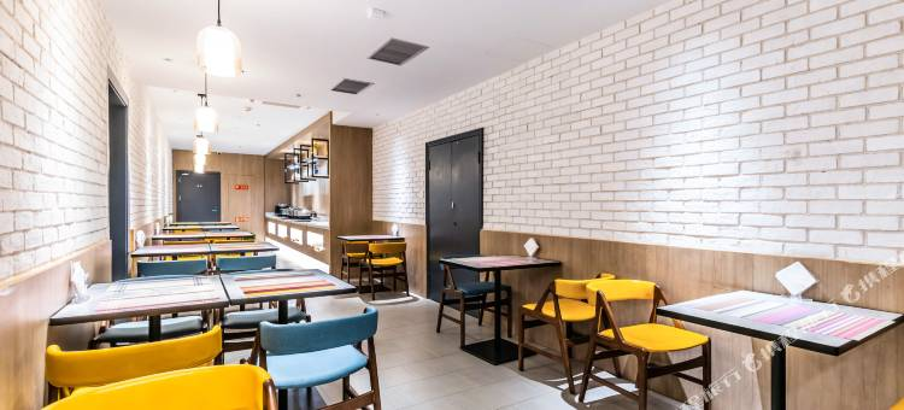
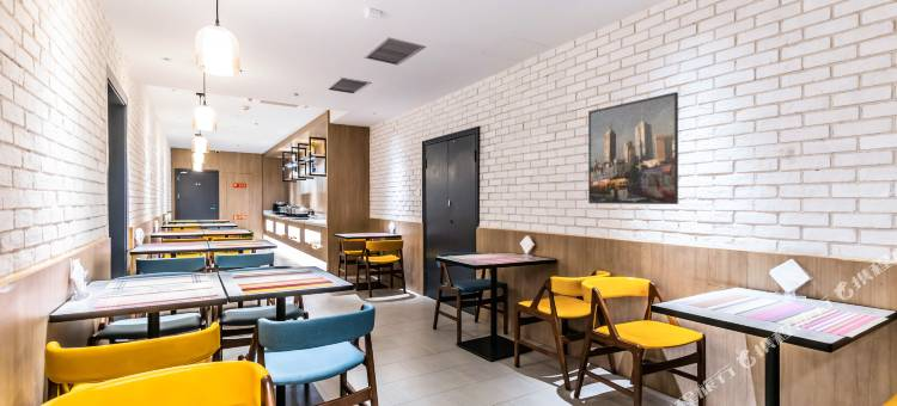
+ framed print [587,91,679,205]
